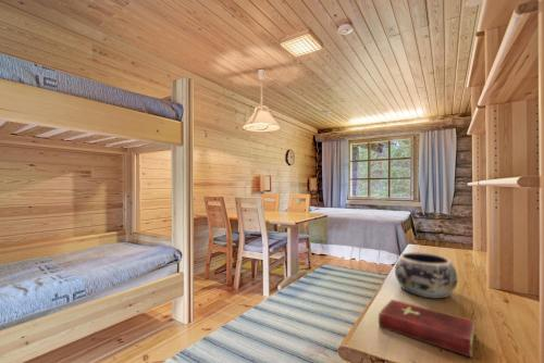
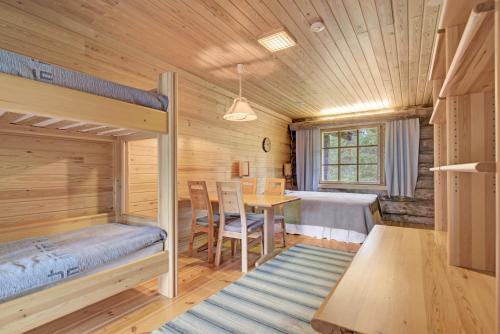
- hardcover book [378,298,478,359]
- decorative bowl [394,251,458,300]
